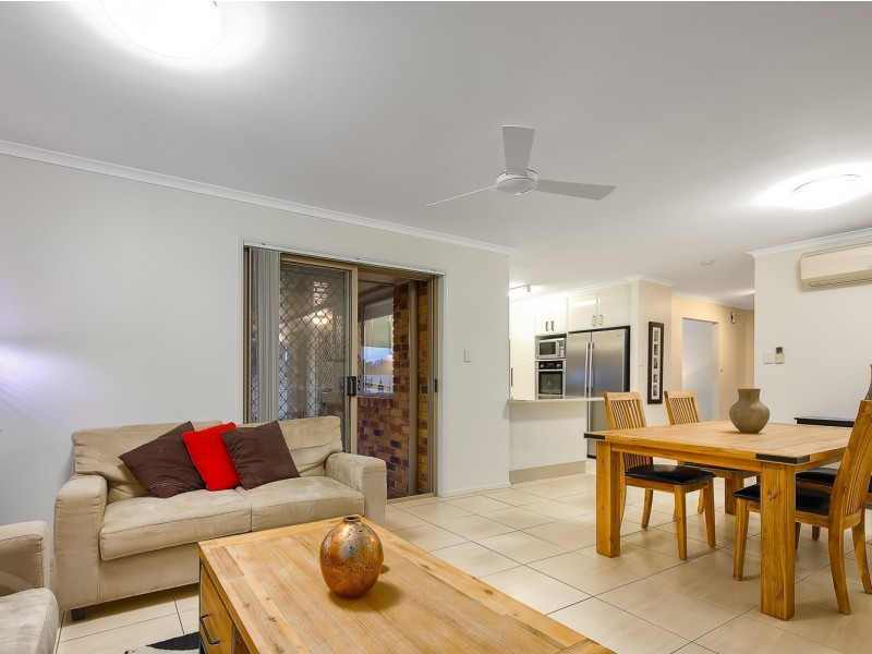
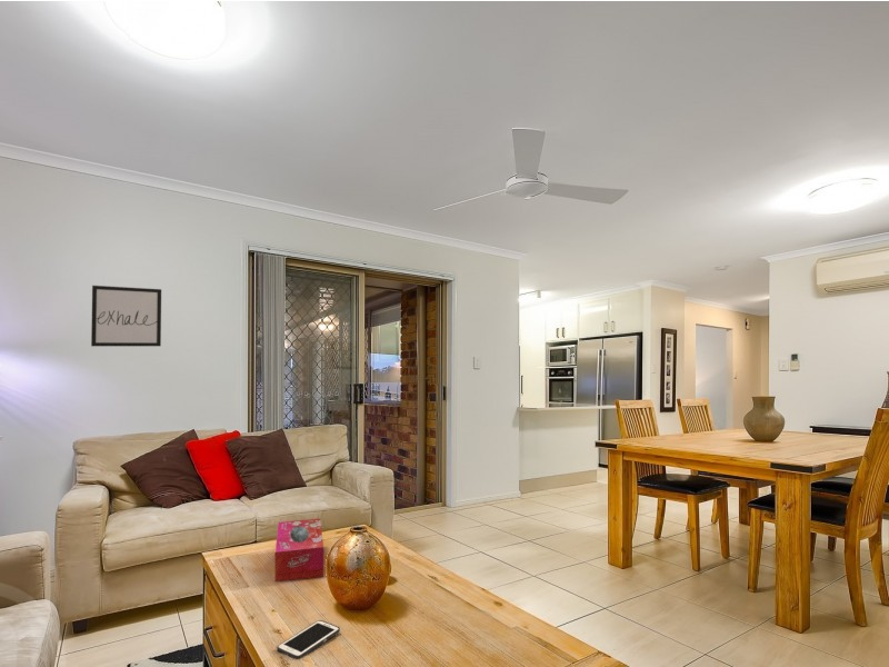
+ tissue box [273,517,324,583]
+ wall art [90,285,162,347]
+ cell phone [276,619,341,660]
